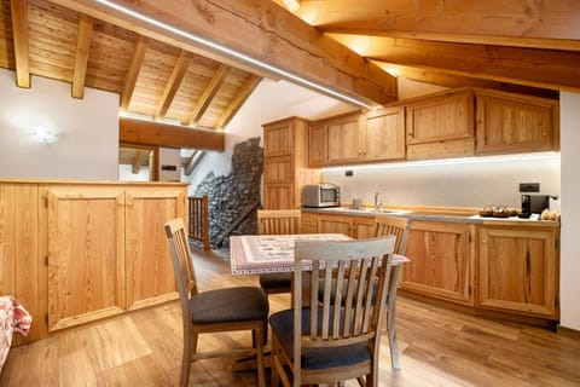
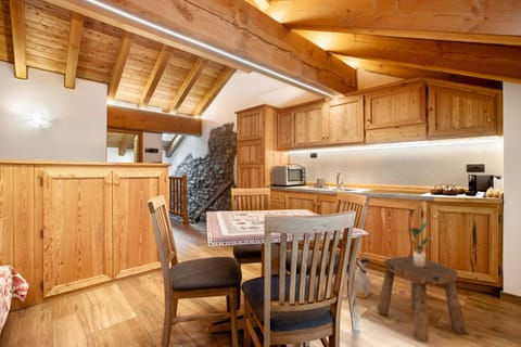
+ stool [377,256,468,343]
+ bag [354,256,373,299]
+ potted plant [407,220,435,267]
